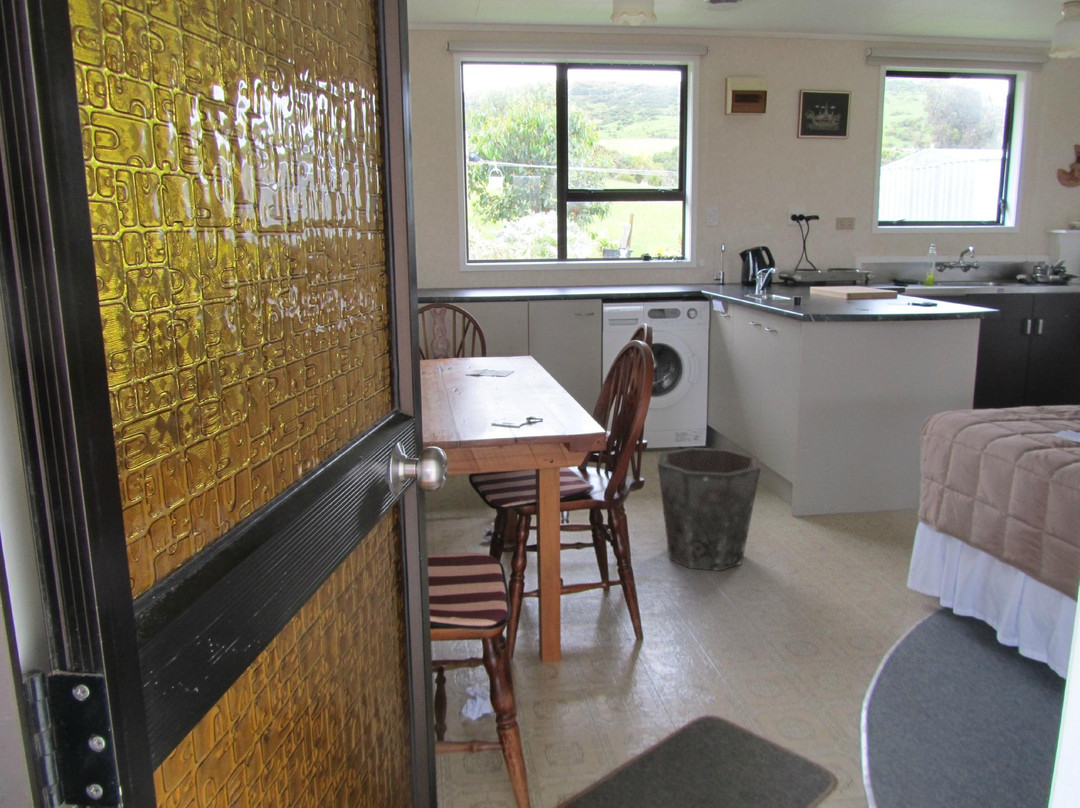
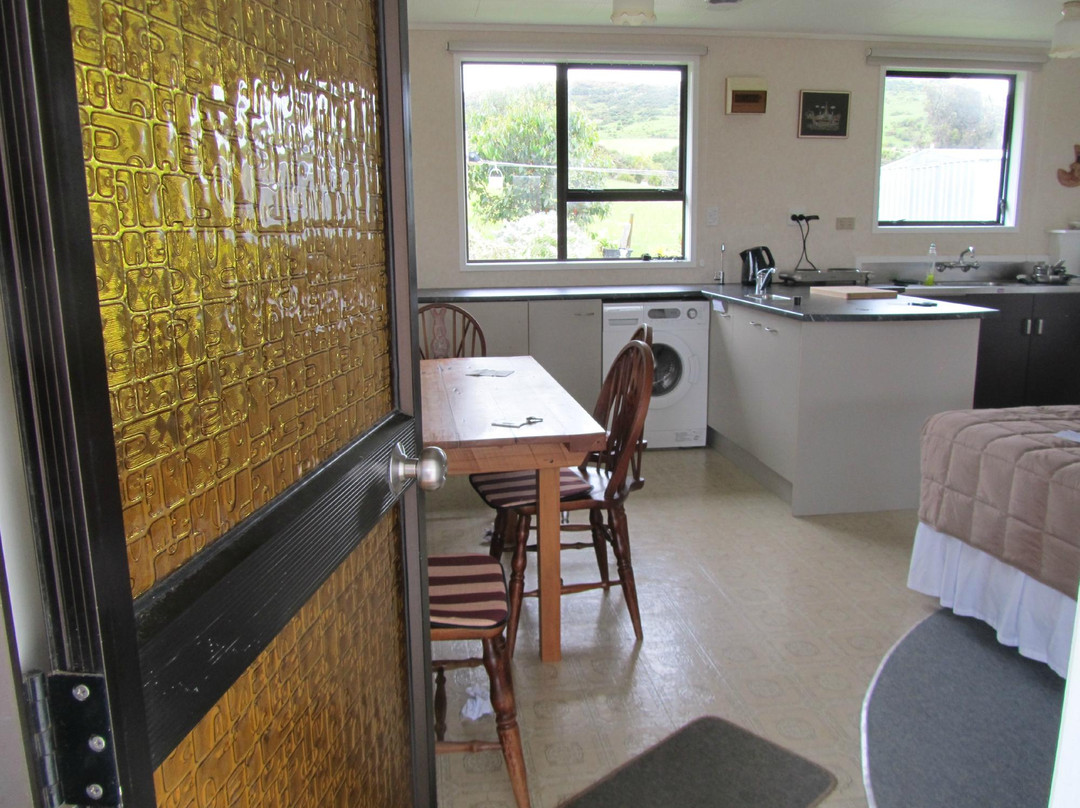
- waste bin [657,447,762,572]
